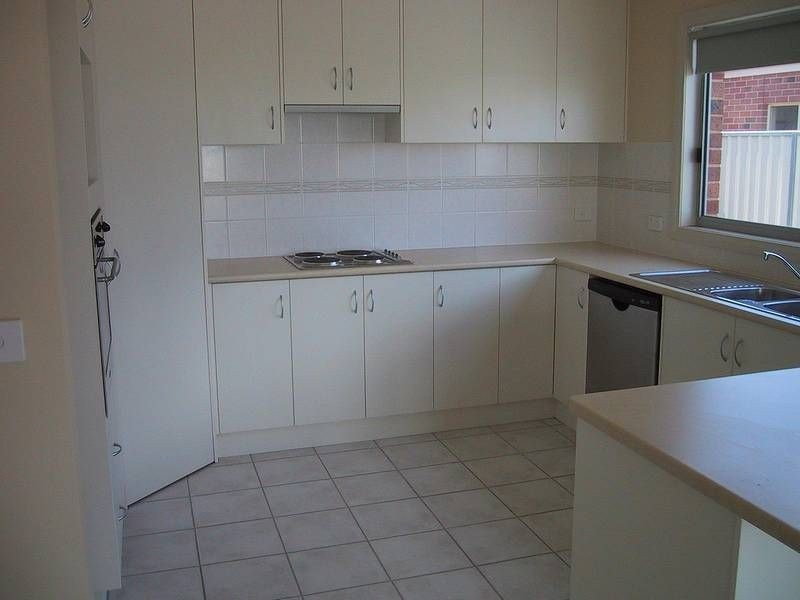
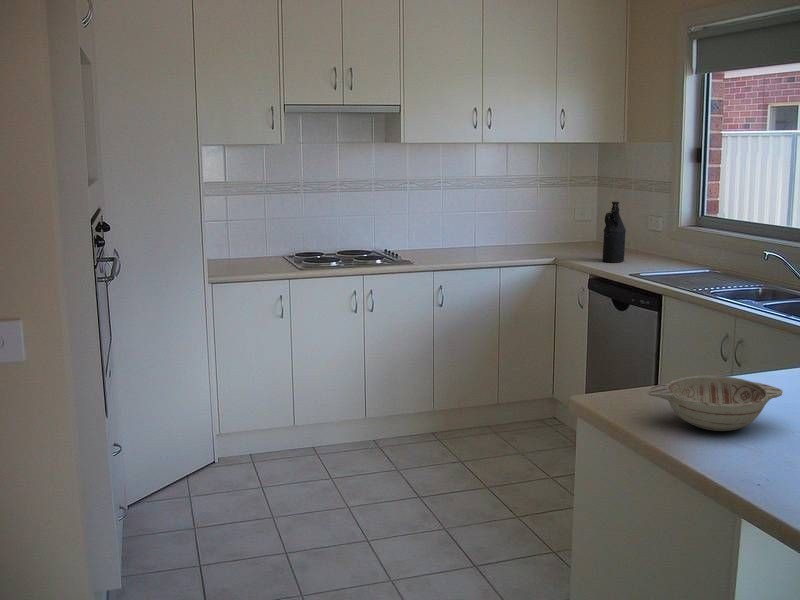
+ bottle [601,200,627,263]
+ decorative bowl [646,375,783,432]
